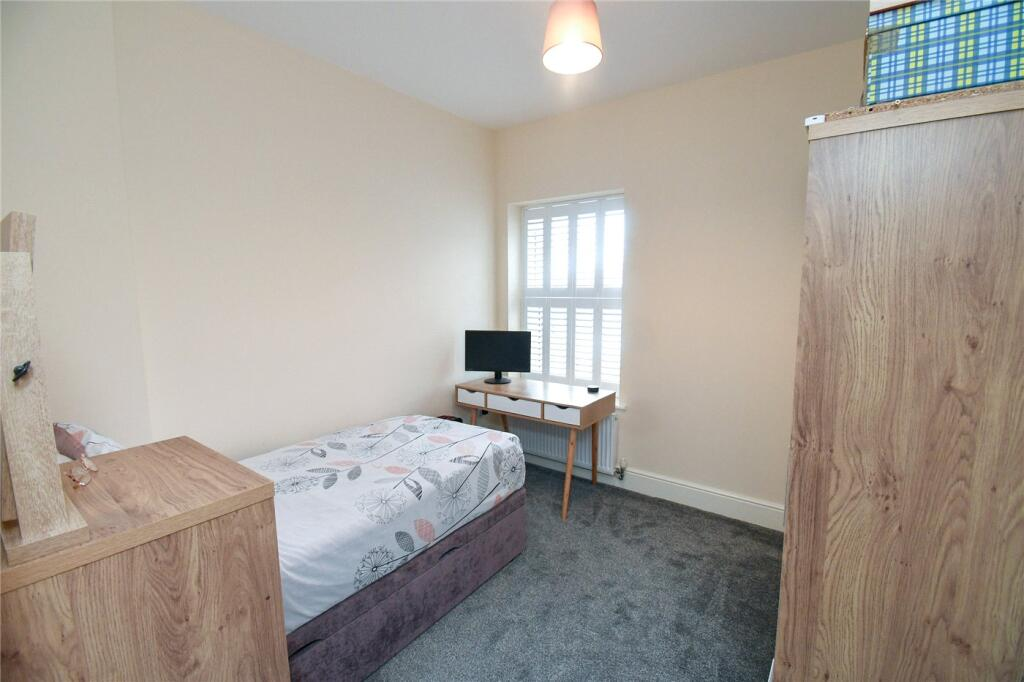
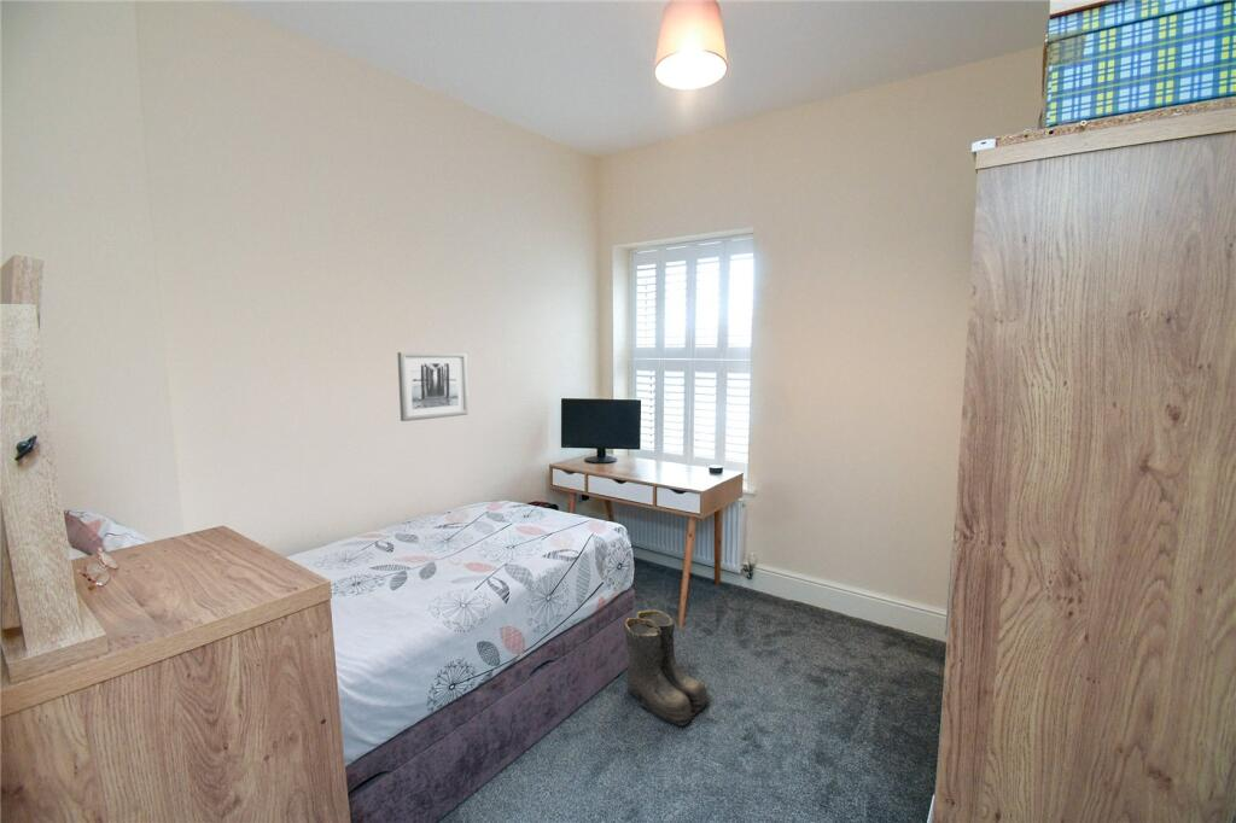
+ boots [623,609,712,726]
+ wall art [396,351,470,422]
